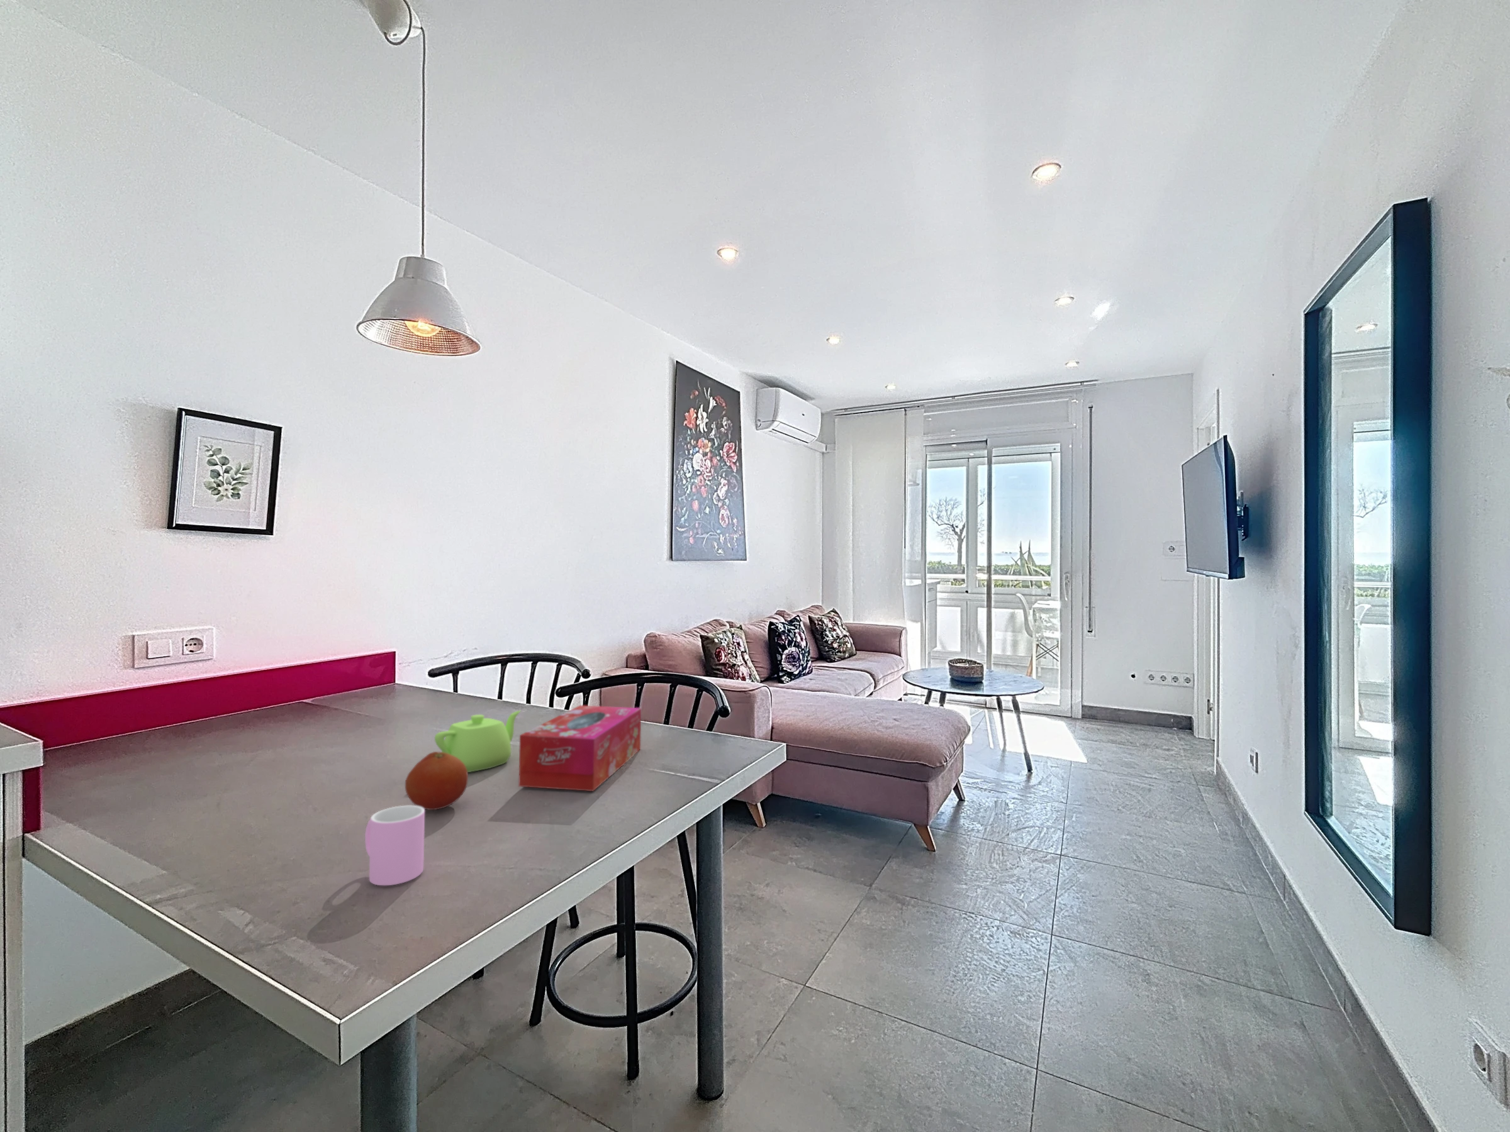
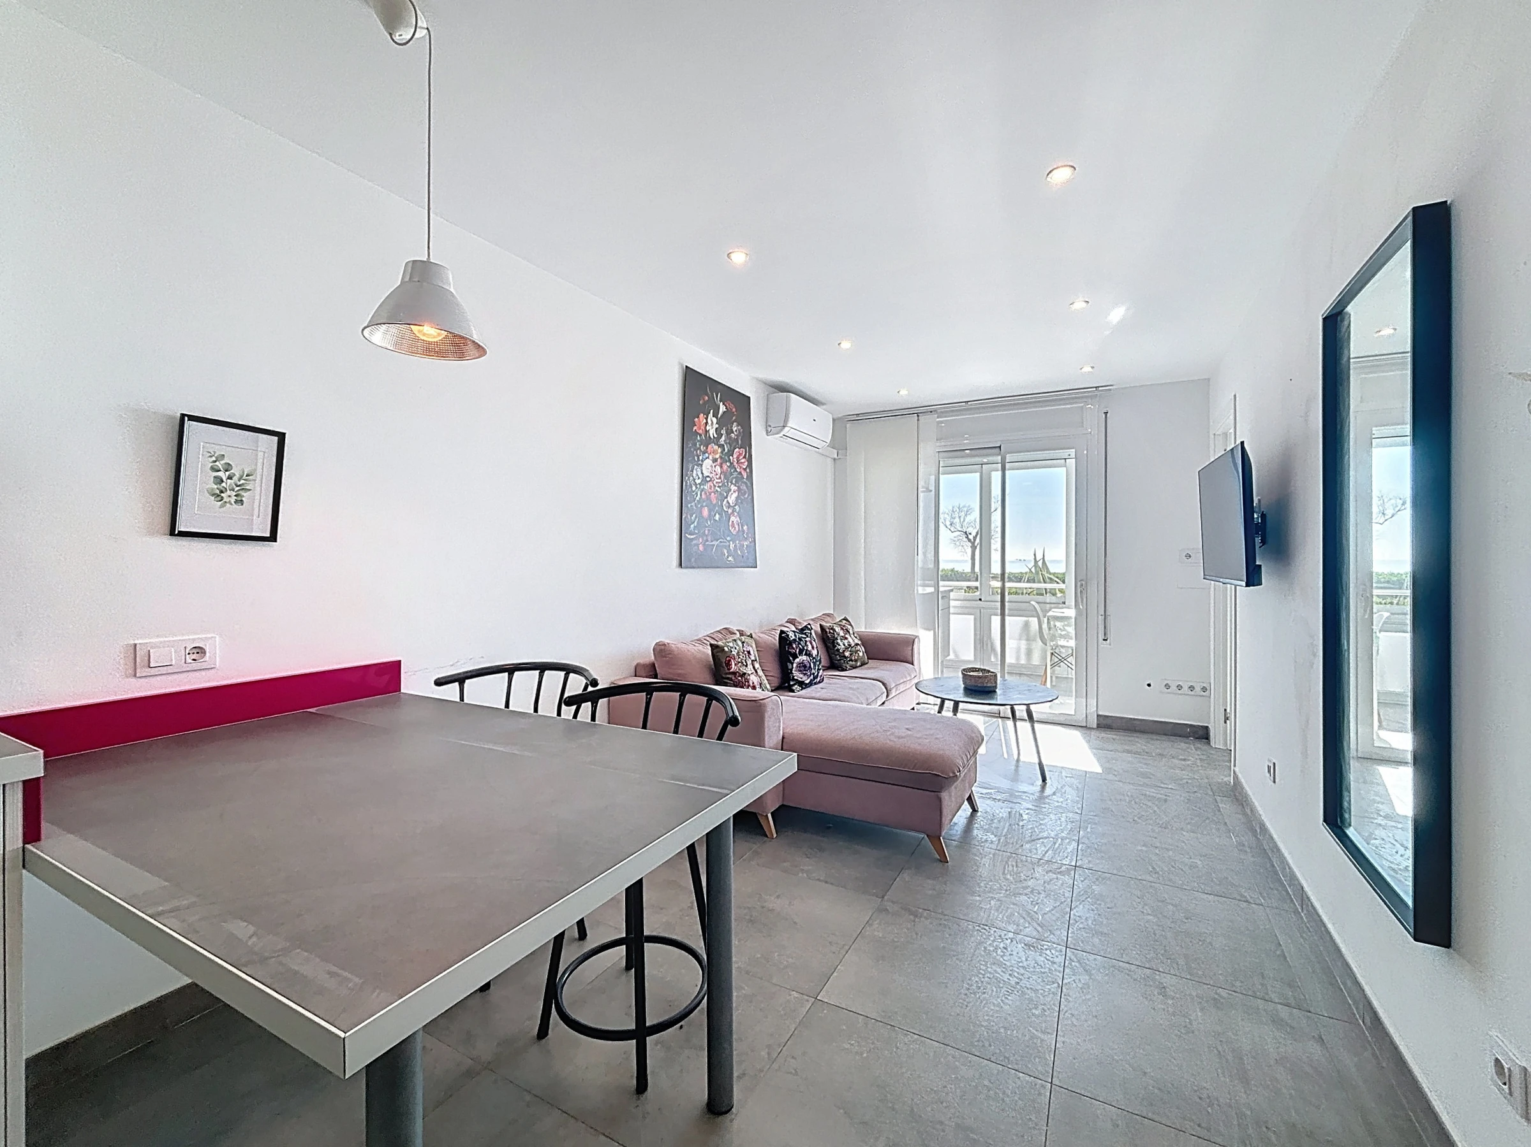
- cup [364,805,426,886]
- teapot [434,710,522,773]
- tissue box [518,704,642,792]
- fruit [404,750,468,811]
